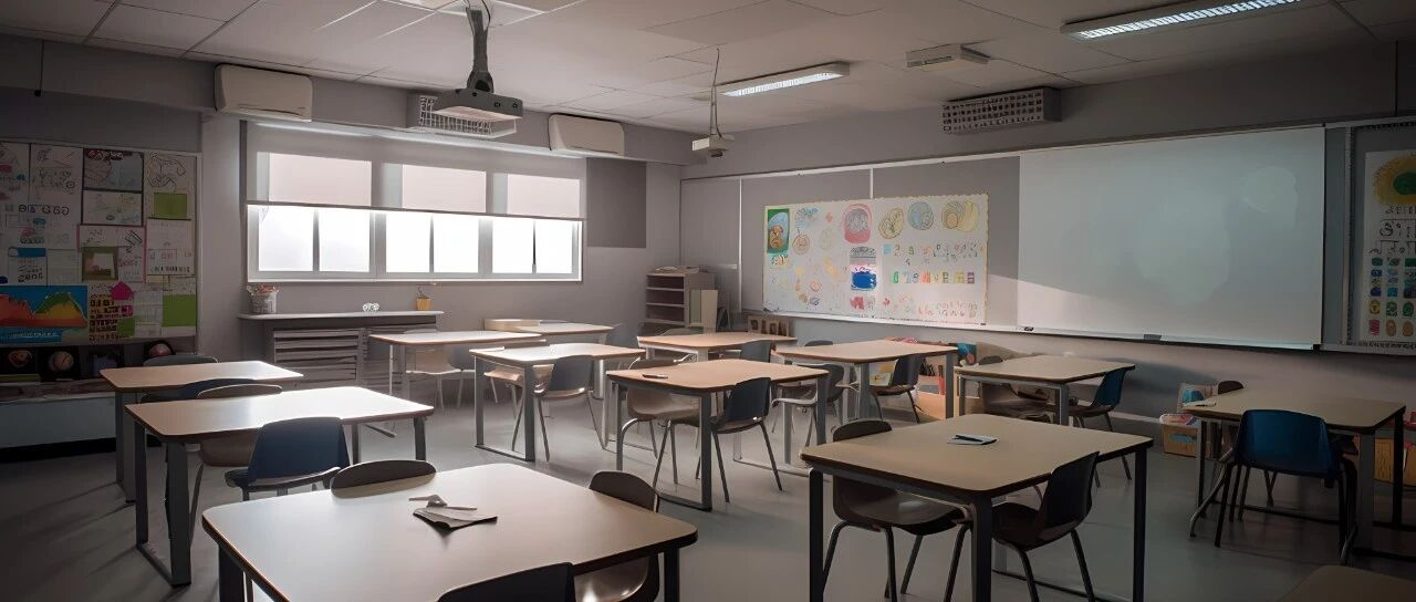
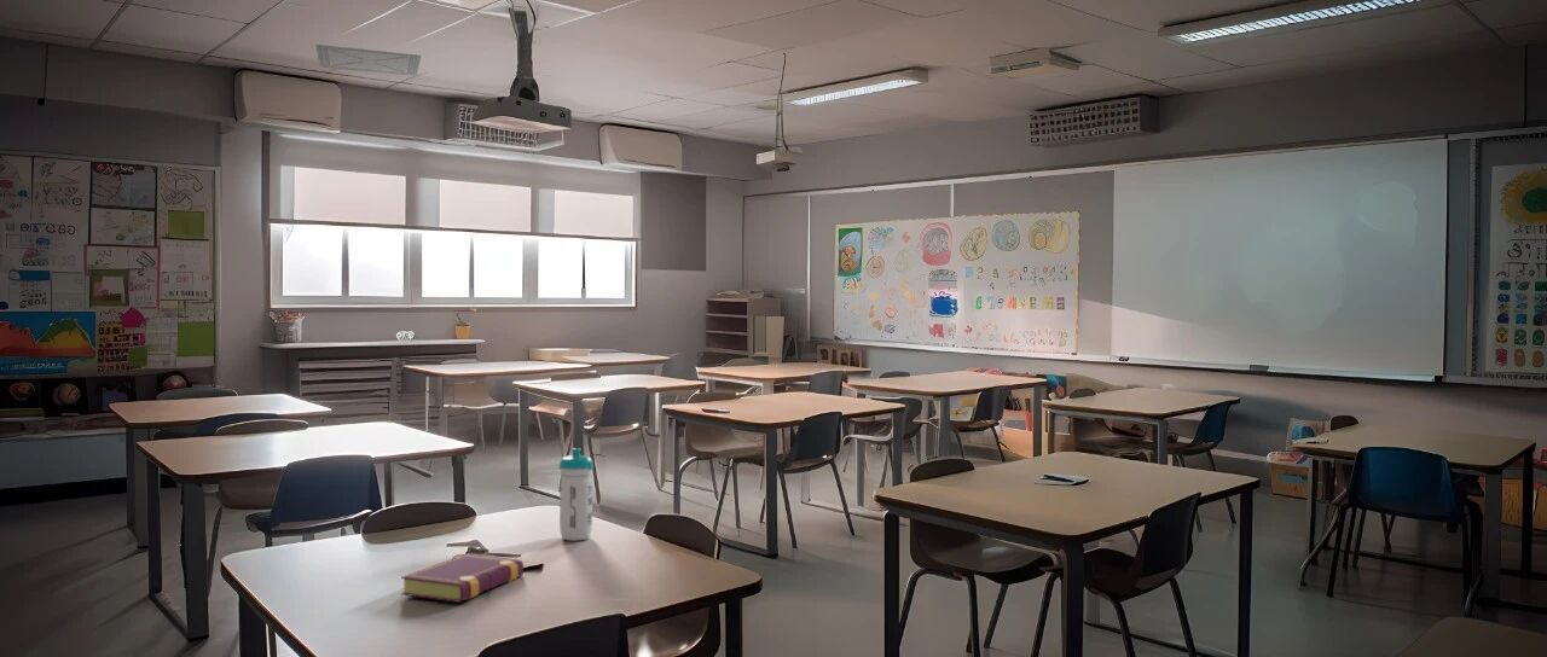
+ water bottle [558,447,595,542]
+ book [400,553,525,604]
+ ceiling vent [314,43,422,77]
